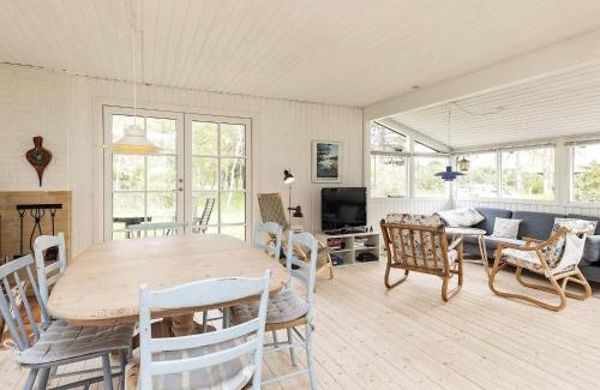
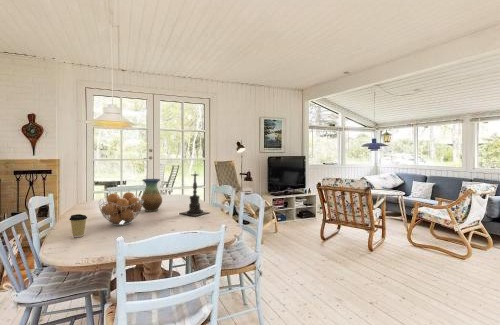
+ vase [140,178,163,212]
+ candle holder [180,172,210,217]
+ fruit basket [97,191,143,226]
+ coffee cup [68,213,88,238]
